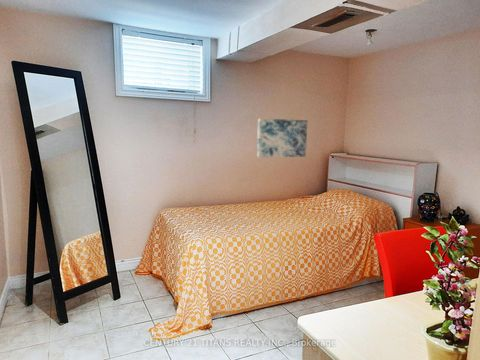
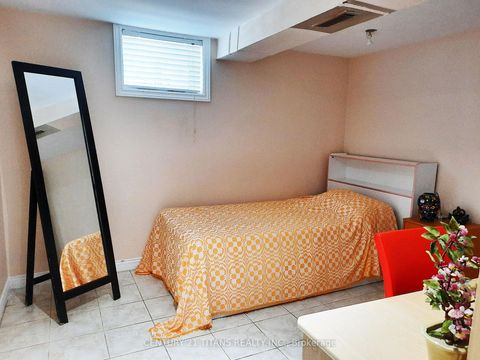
- wall art [256,118,308,159]
